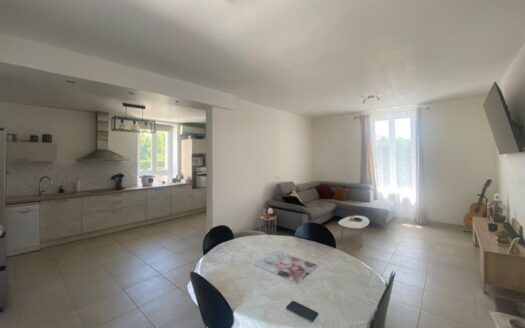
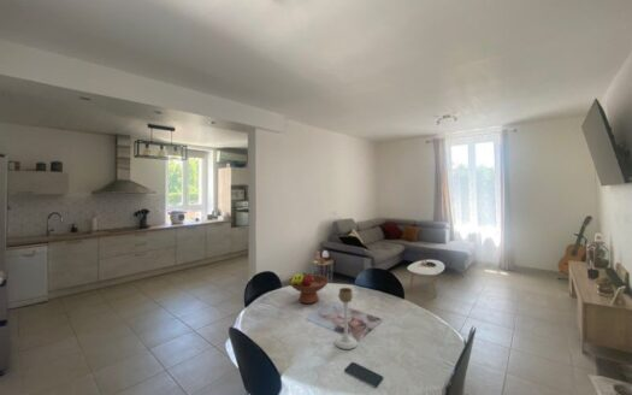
+ fruit bowl [287,272,330,305]
+ candle holder [333,287,359,350]
